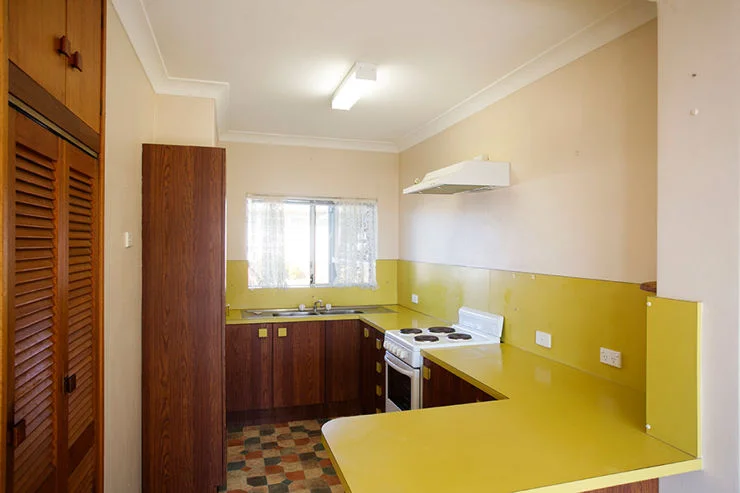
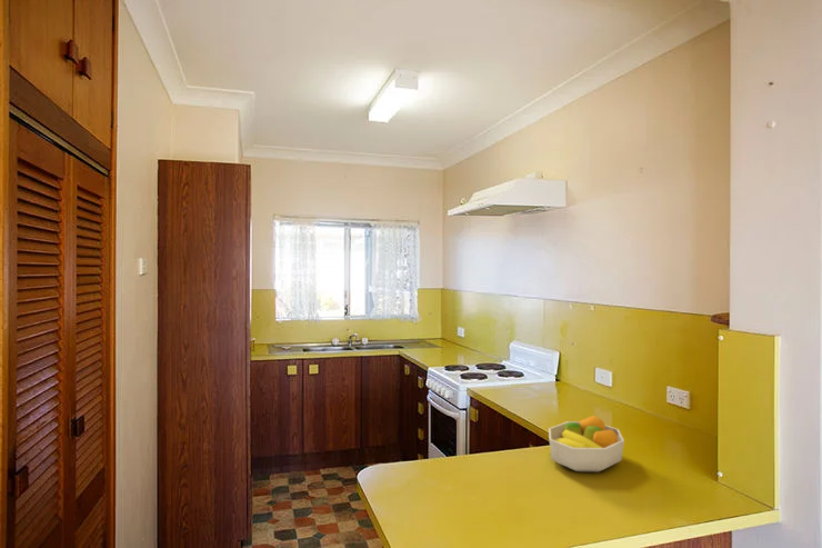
+ fruit bowl [548,415,625,474]
